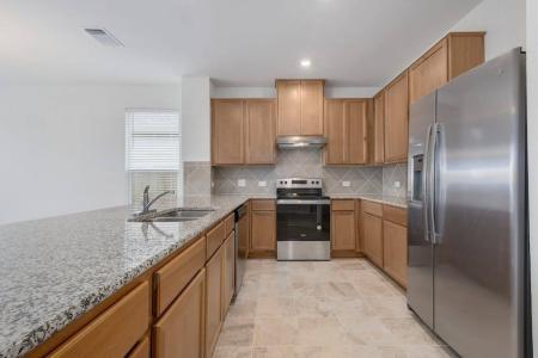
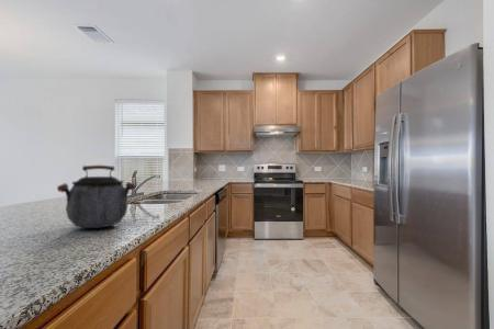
+ kettle [56,164,137,229]
